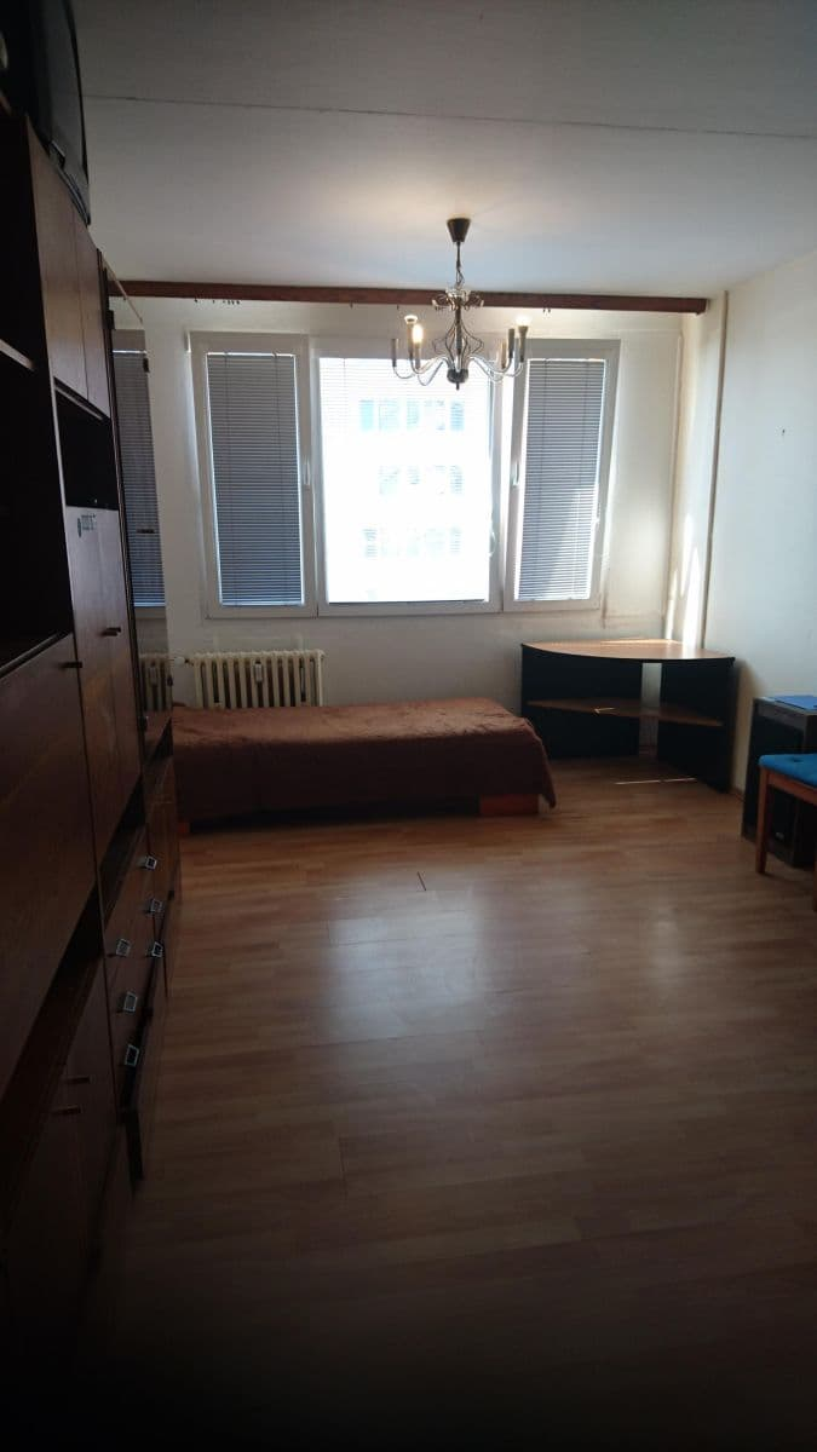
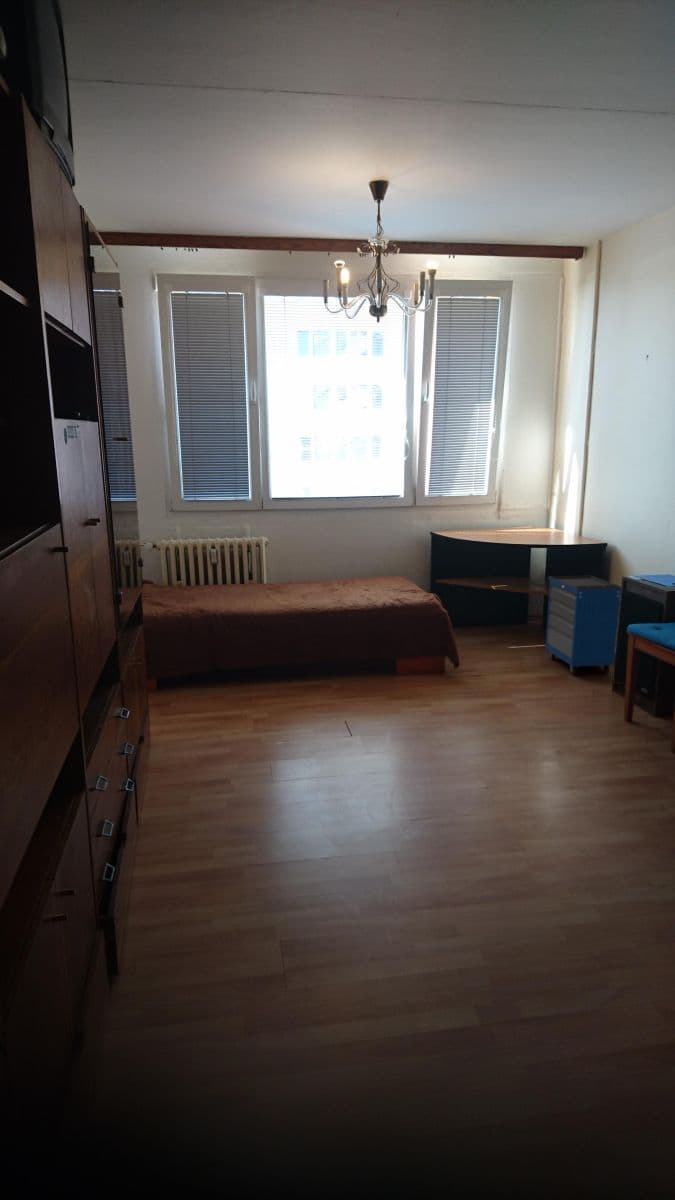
+ cabinet [545,575,622,675]
